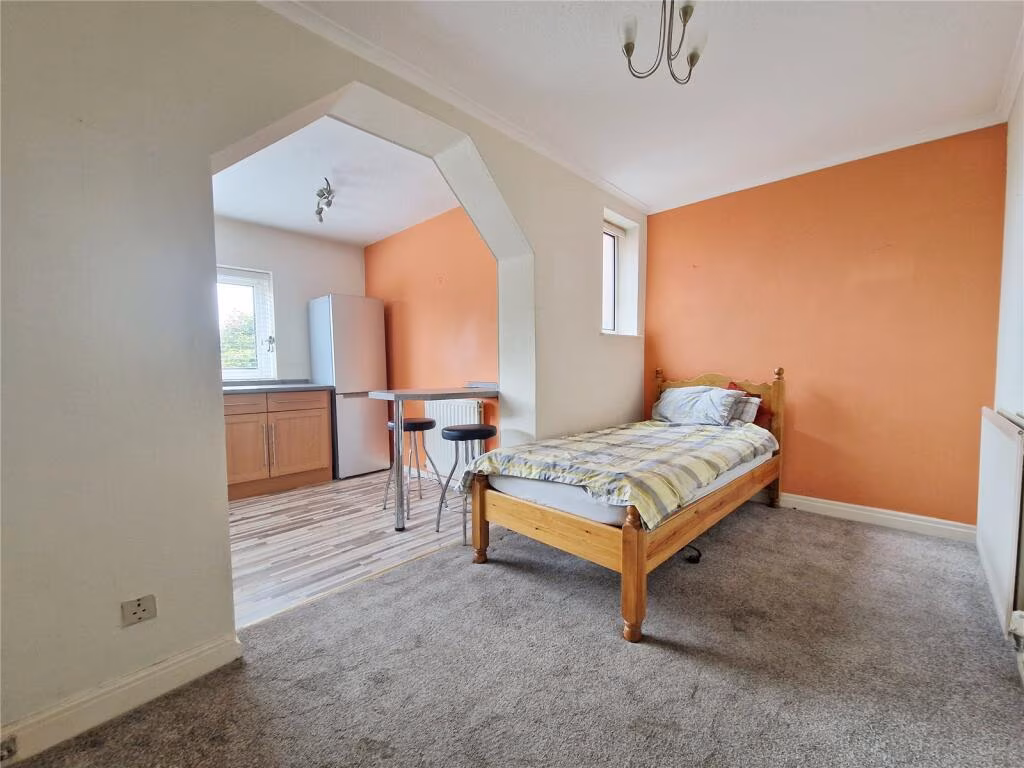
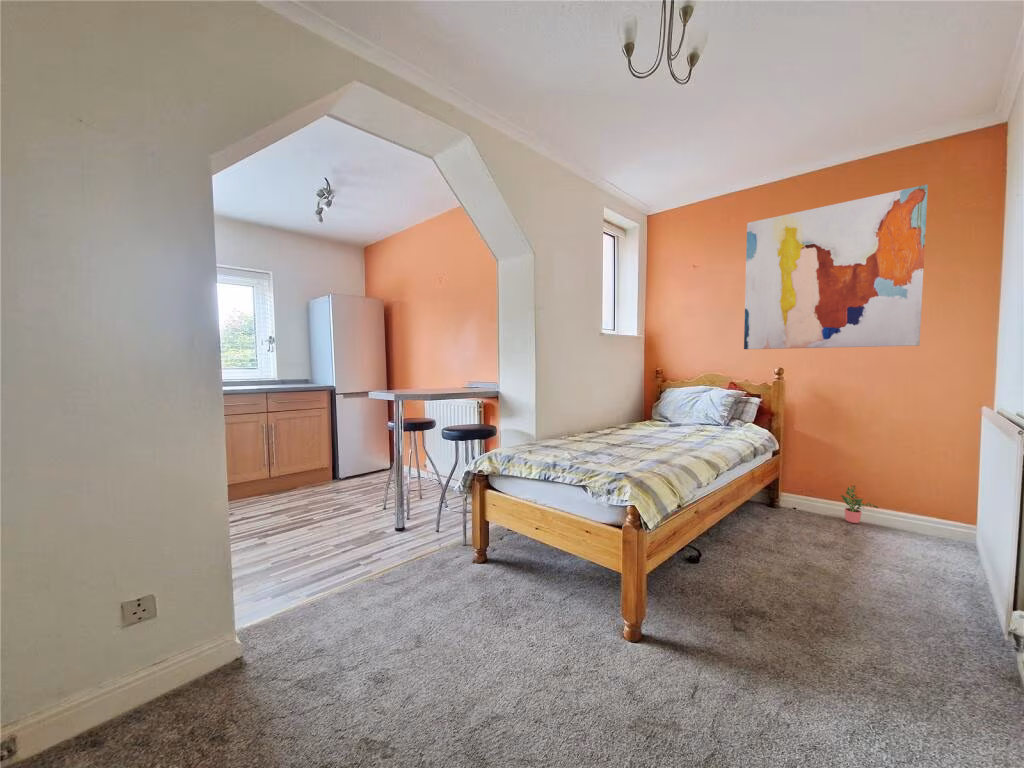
+ potted plant [840,484,879,524]
+ wall art [743,184,929,350]
